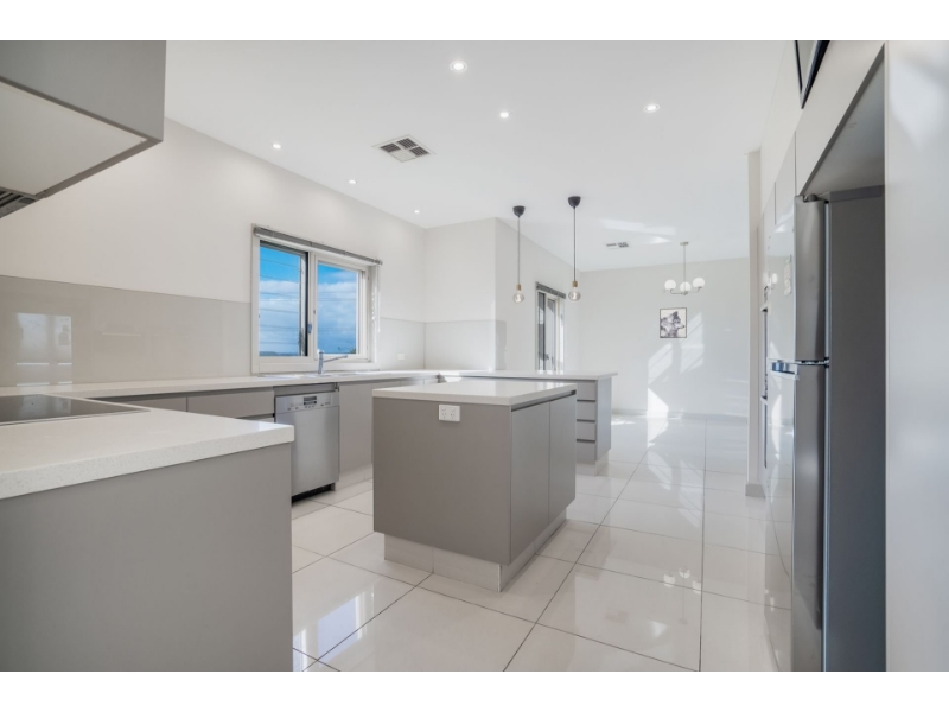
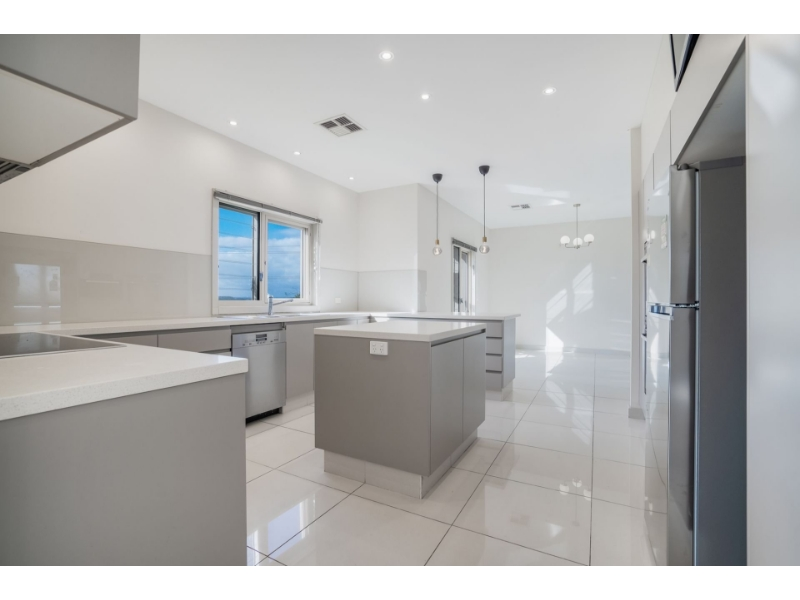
- wall art [658,306,688,339]
